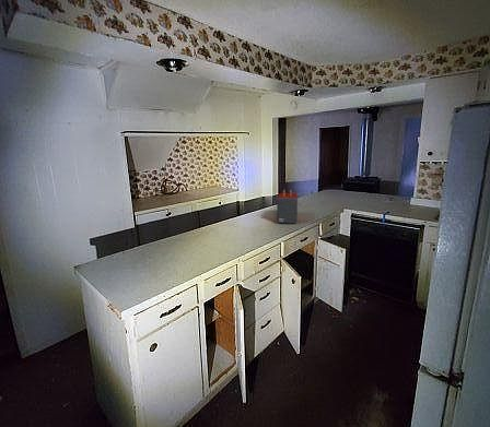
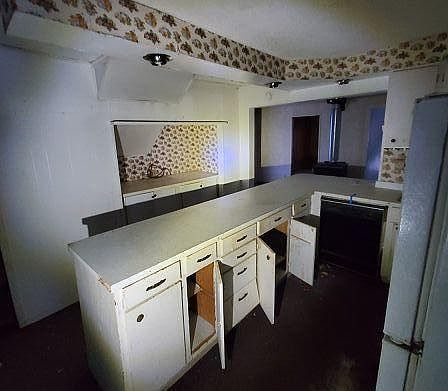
- toaster [276,189,299,225]
